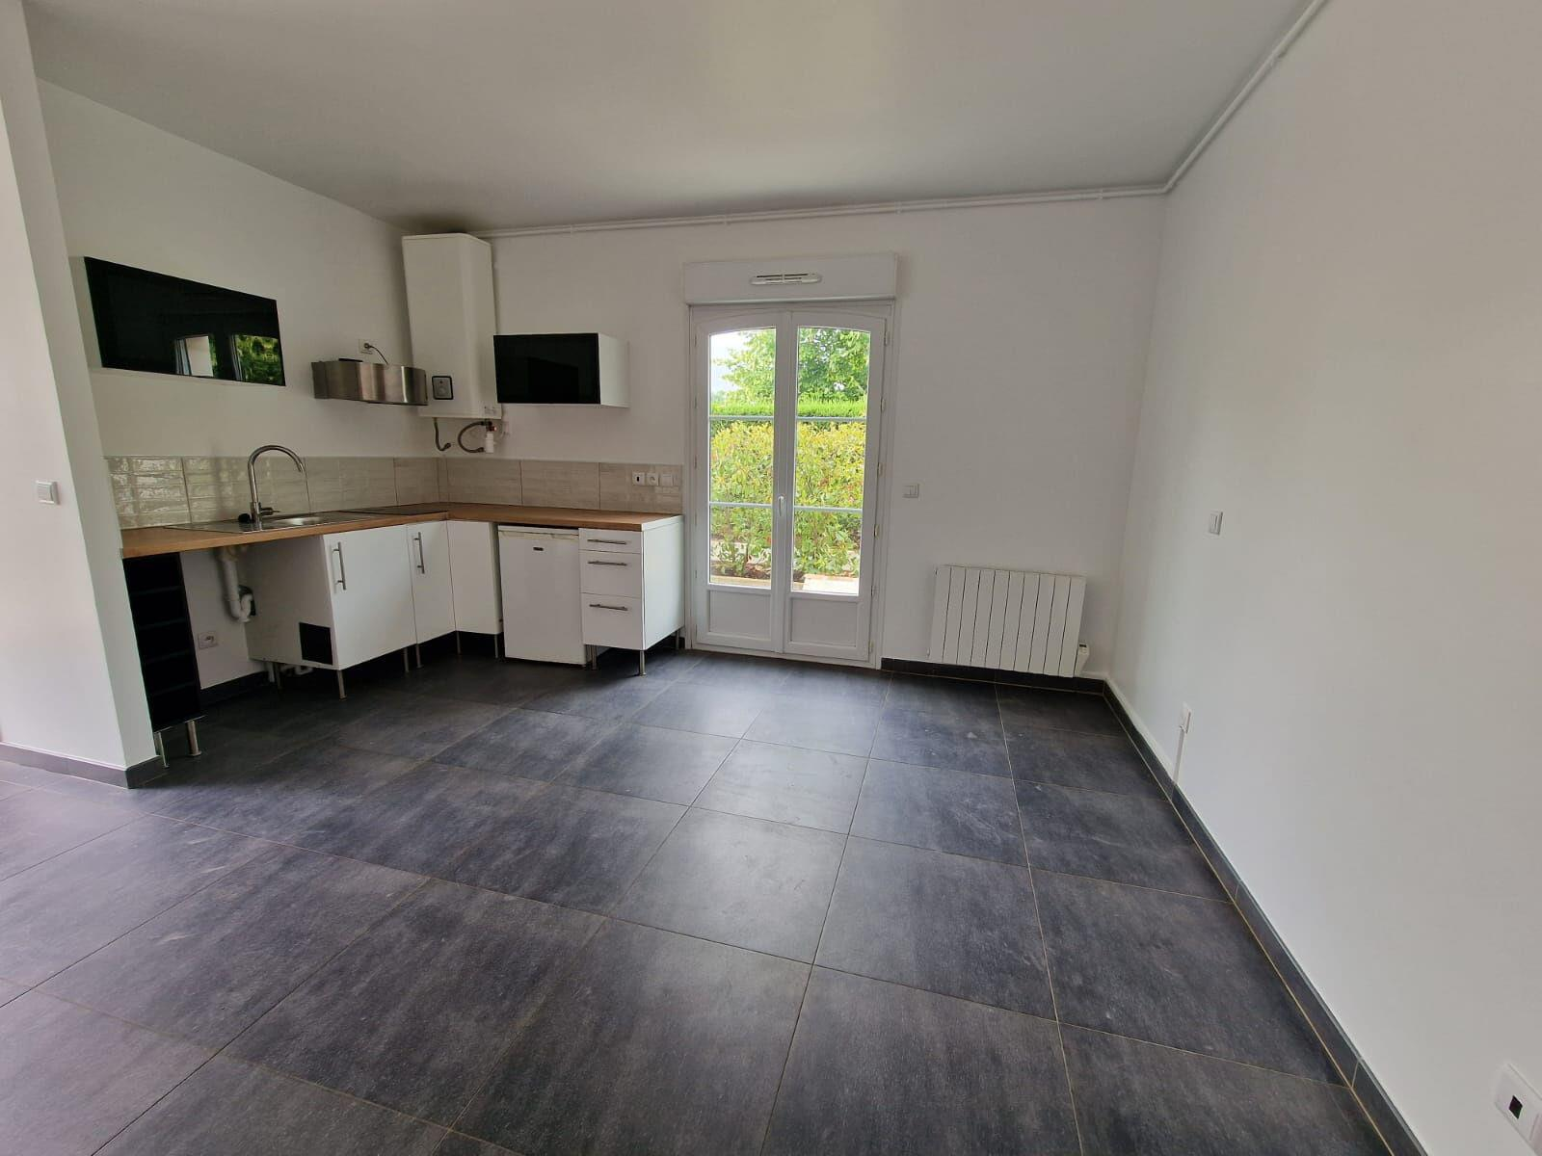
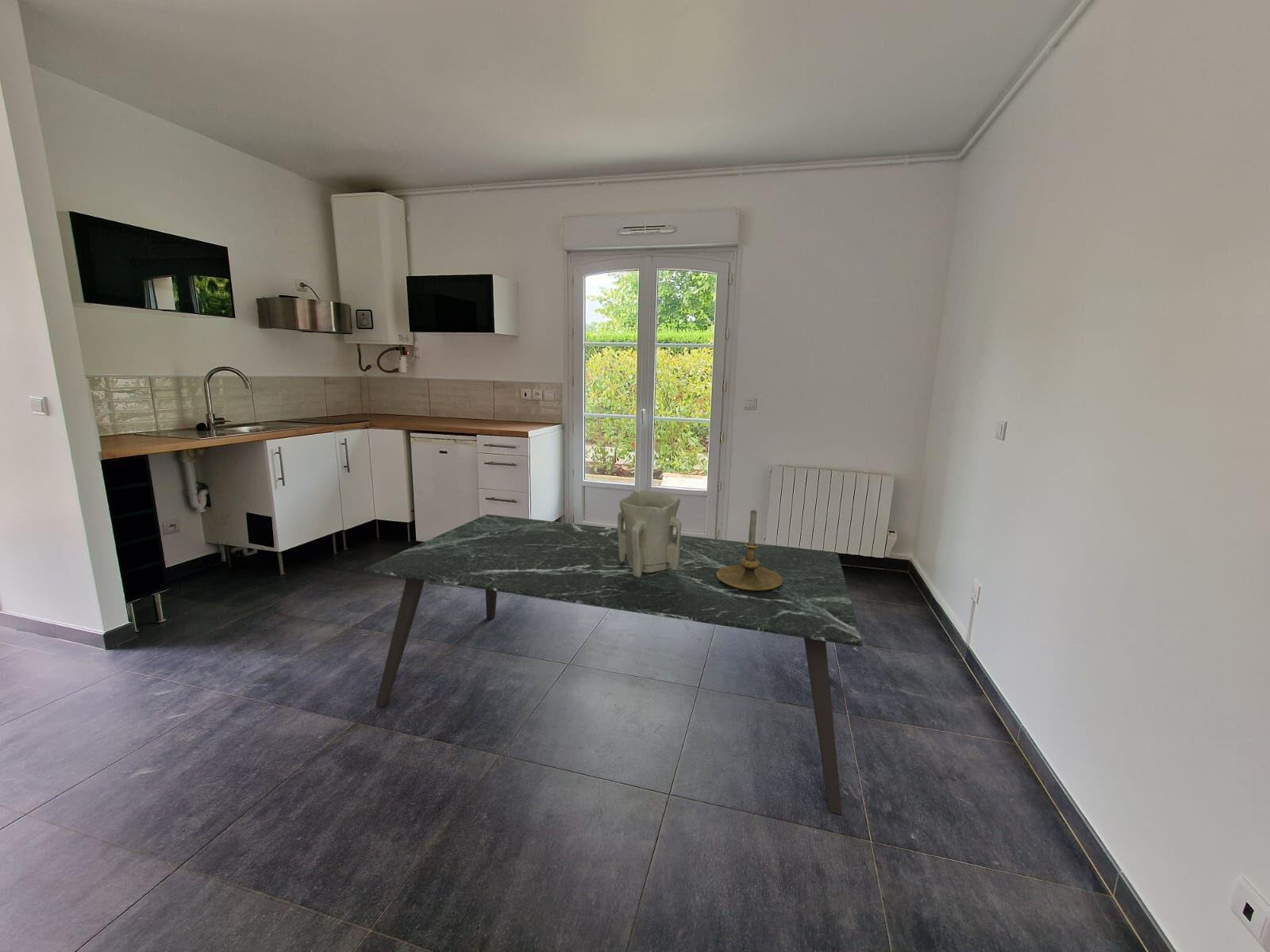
+ vase [617,489,682,578]
+ candle holder [717,509,783,591]
+ dining table [364,513,863,816]
